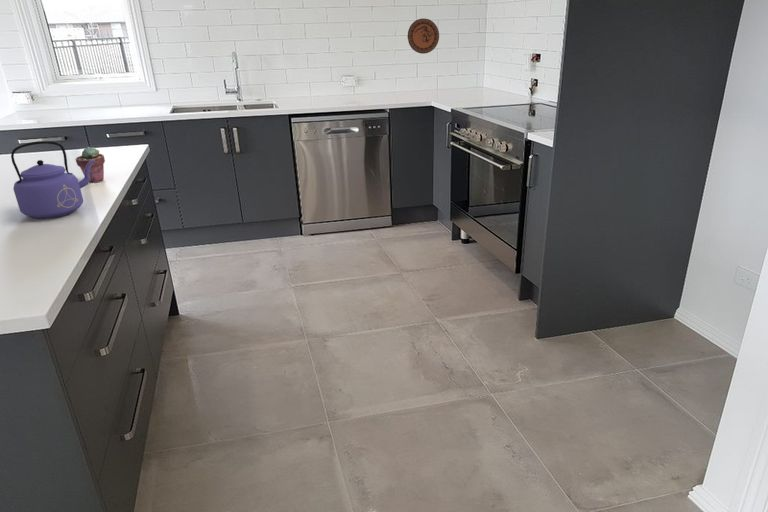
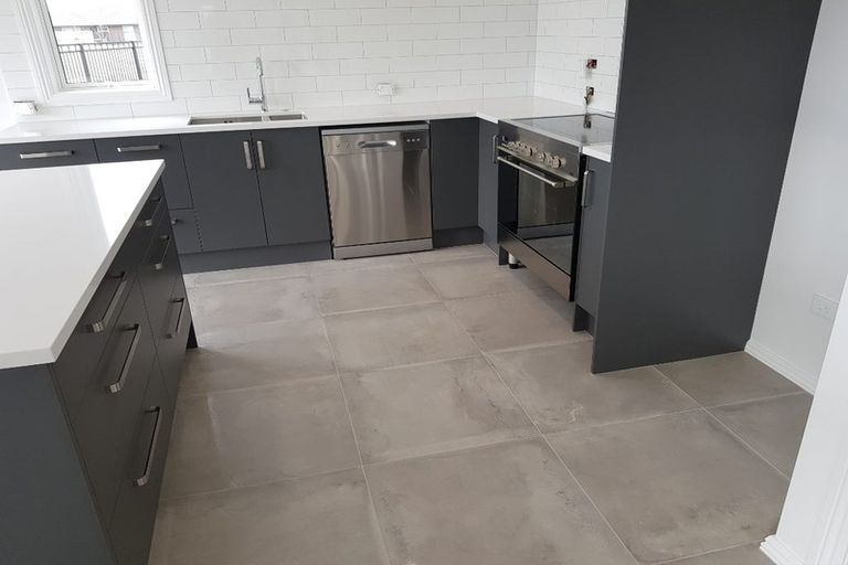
- kettle [10,140,95,220]
- decorative plate [407,17,440,55]
- potted succulent [75,146,106,183]
